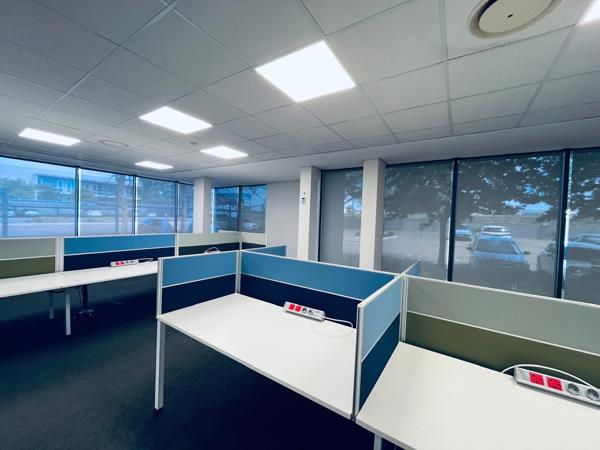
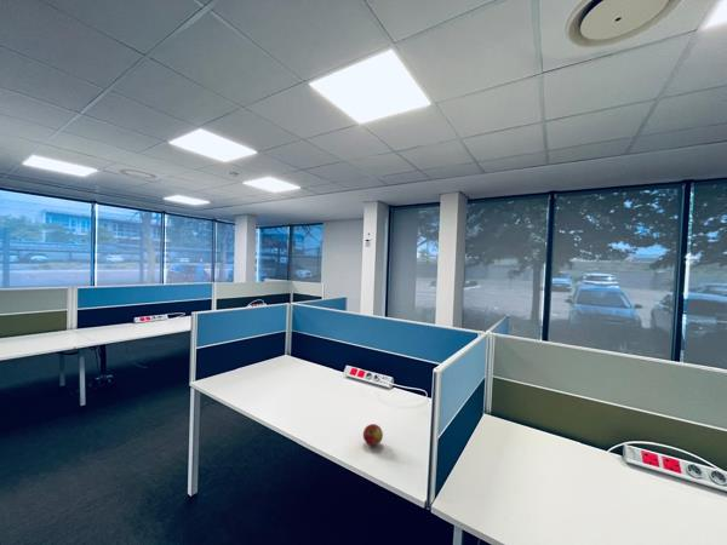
+ apple [362,423,384,447]
